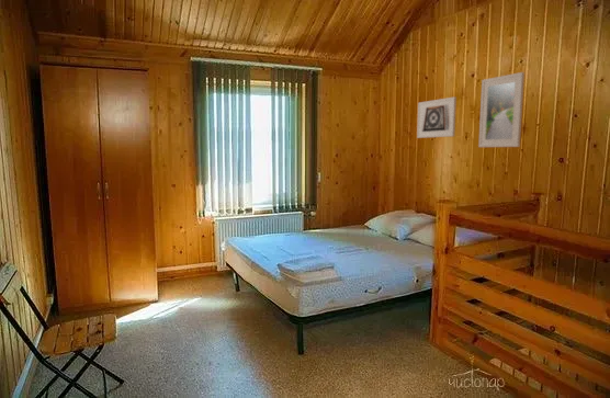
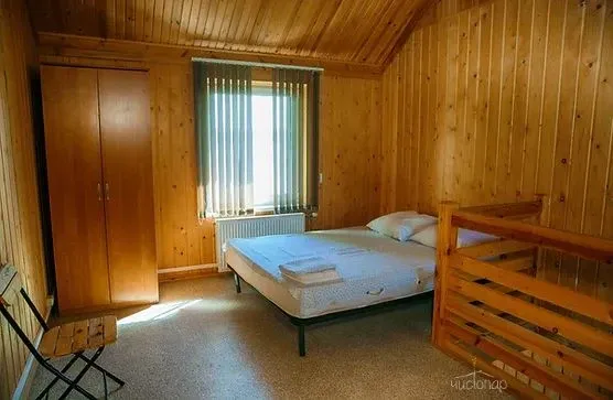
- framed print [416,95,458,139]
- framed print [477,71,526,148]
